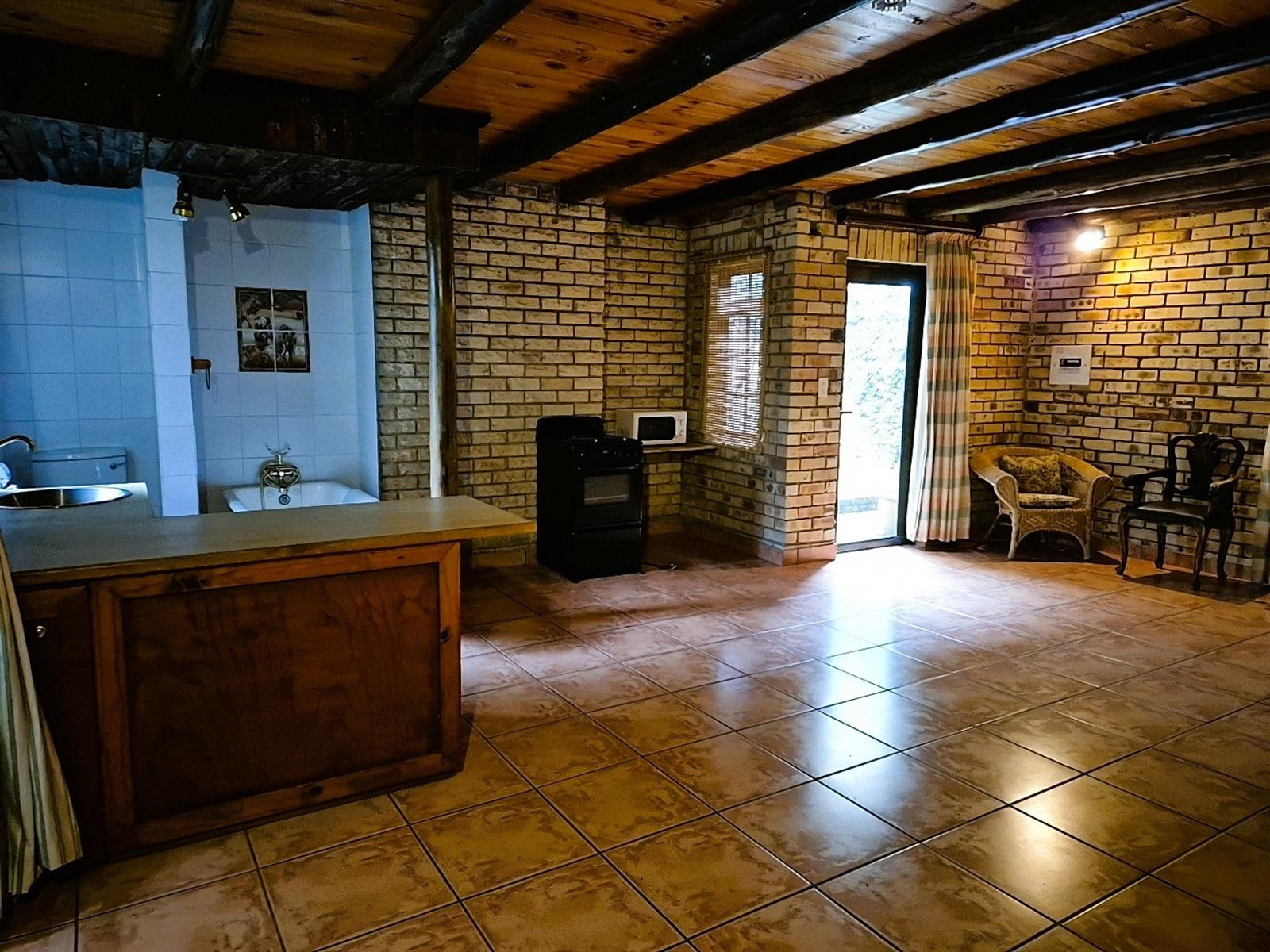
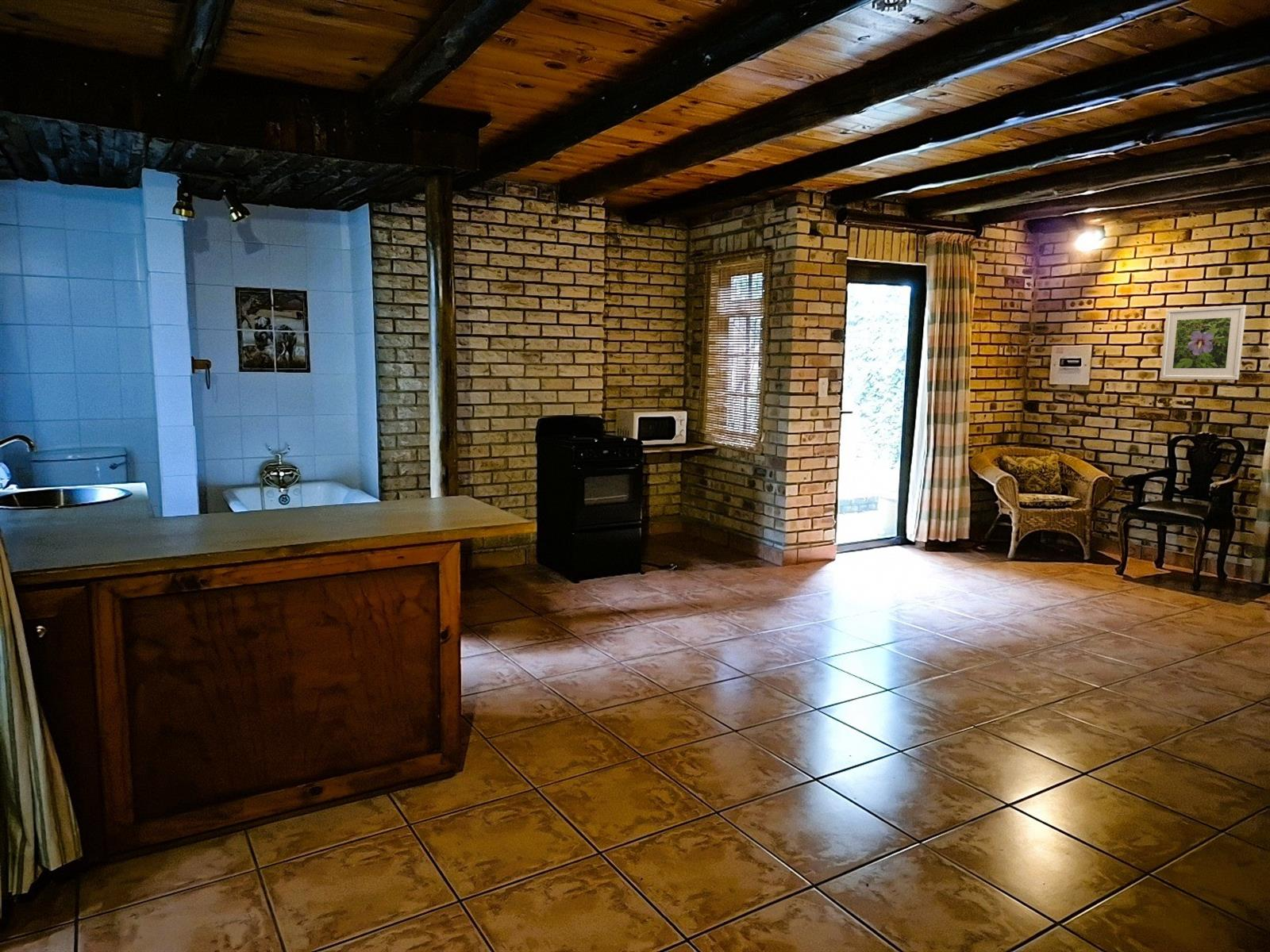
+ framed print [1160,304,1247,381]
